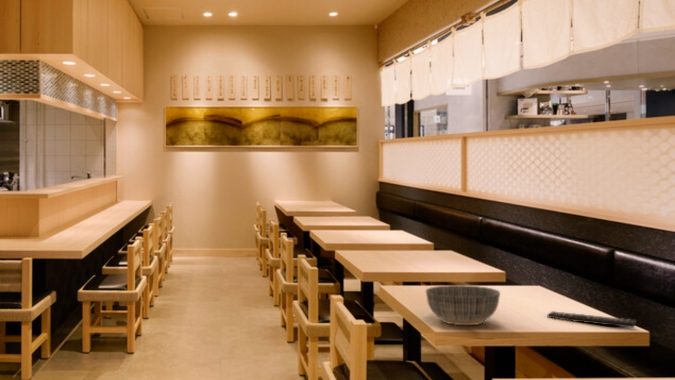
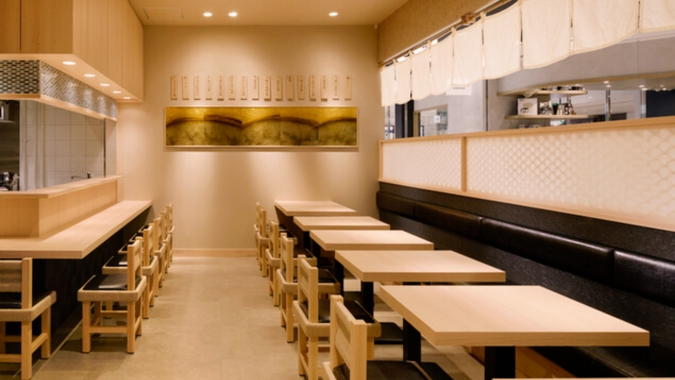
- bowl [425,284,501,326]
- remote control [546,310,637,329]
